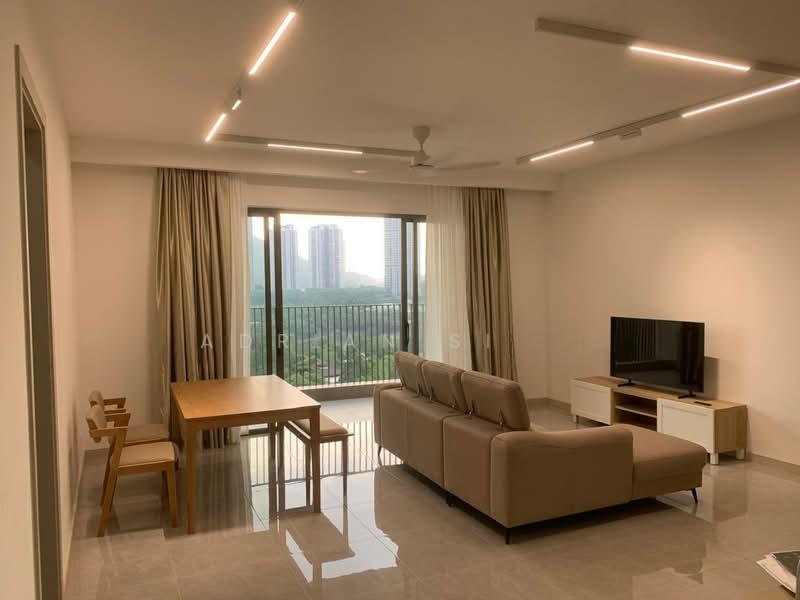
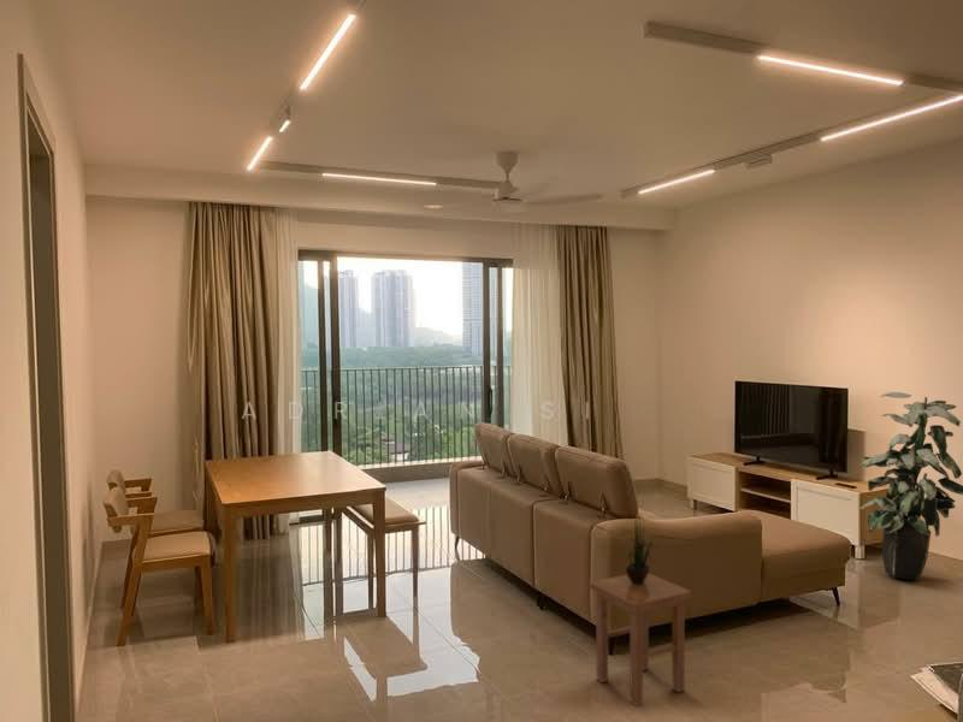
+ potted plant [619,513,658,585]
+ stool [589,573,692,708]
+ indoor plant [859,391,963,582]
